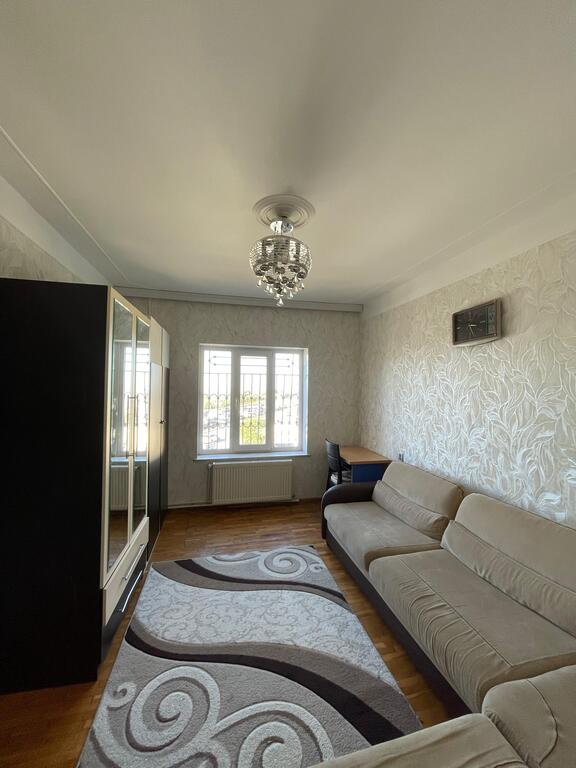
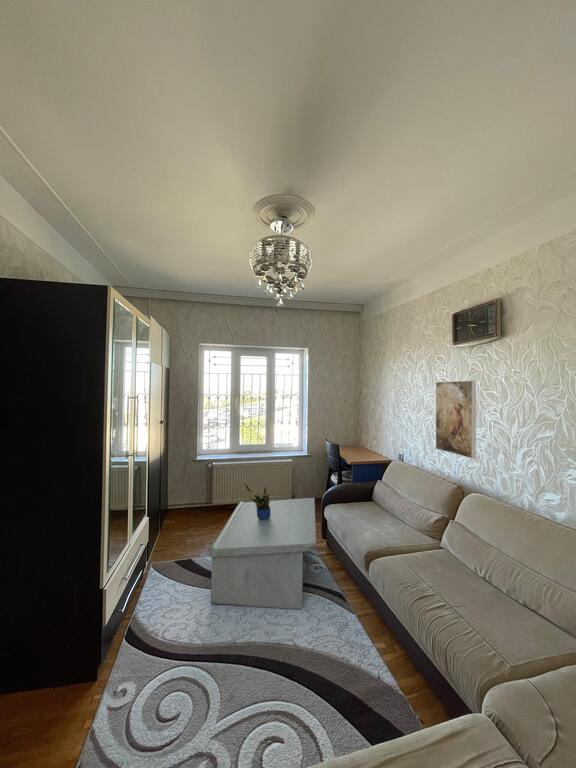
+ potted plant [244,483,271,520]
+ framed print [435,380,477,460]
+ coffee table [208,497,317,610]
